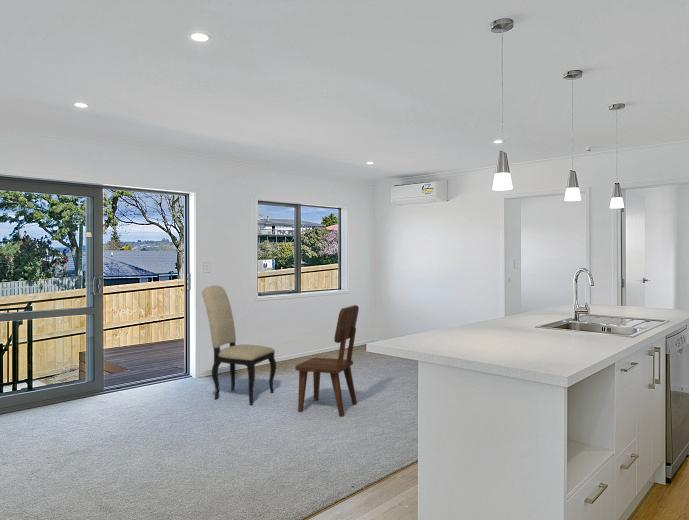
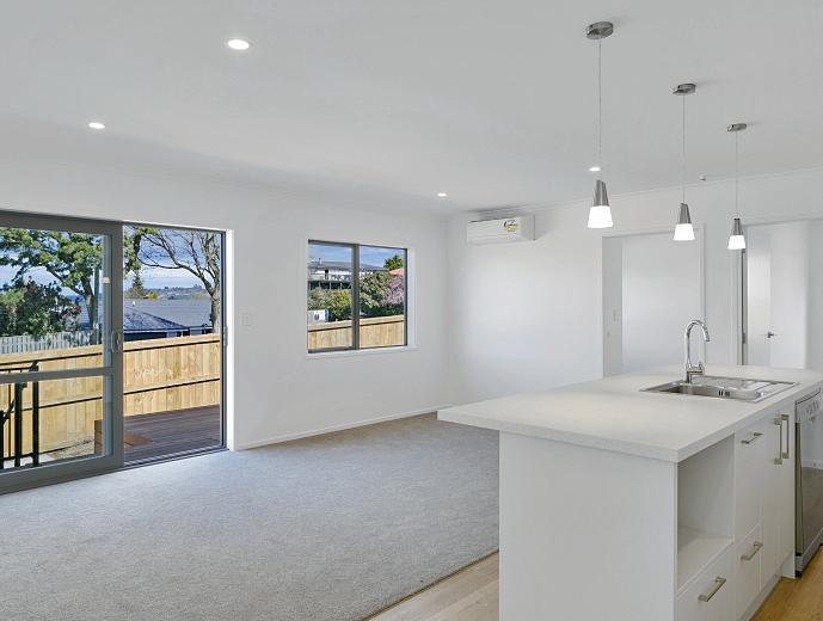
- dining chair [294,304,360,417]
- dining chair [201,284,277,406]
